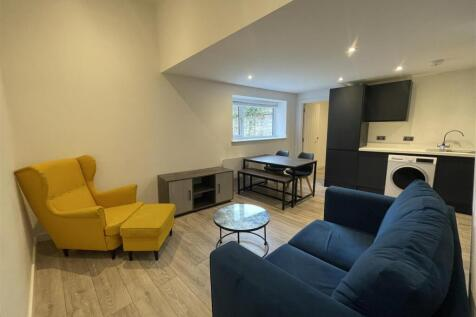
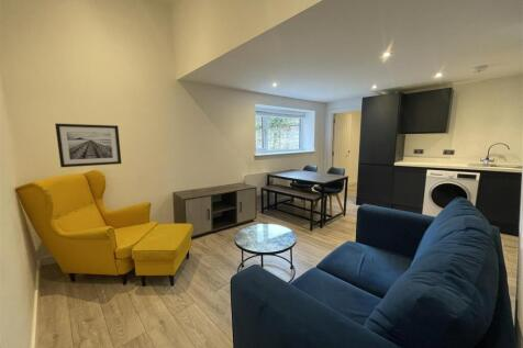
+ wall art [54,122,122,168]
